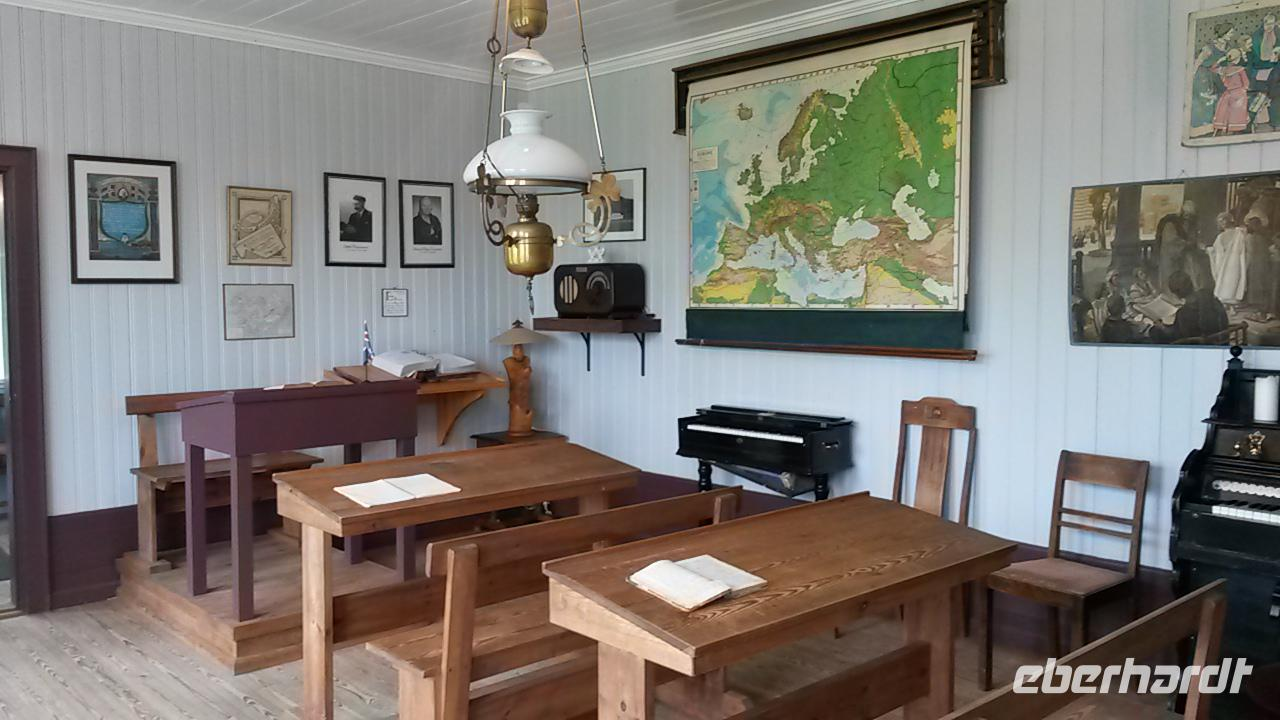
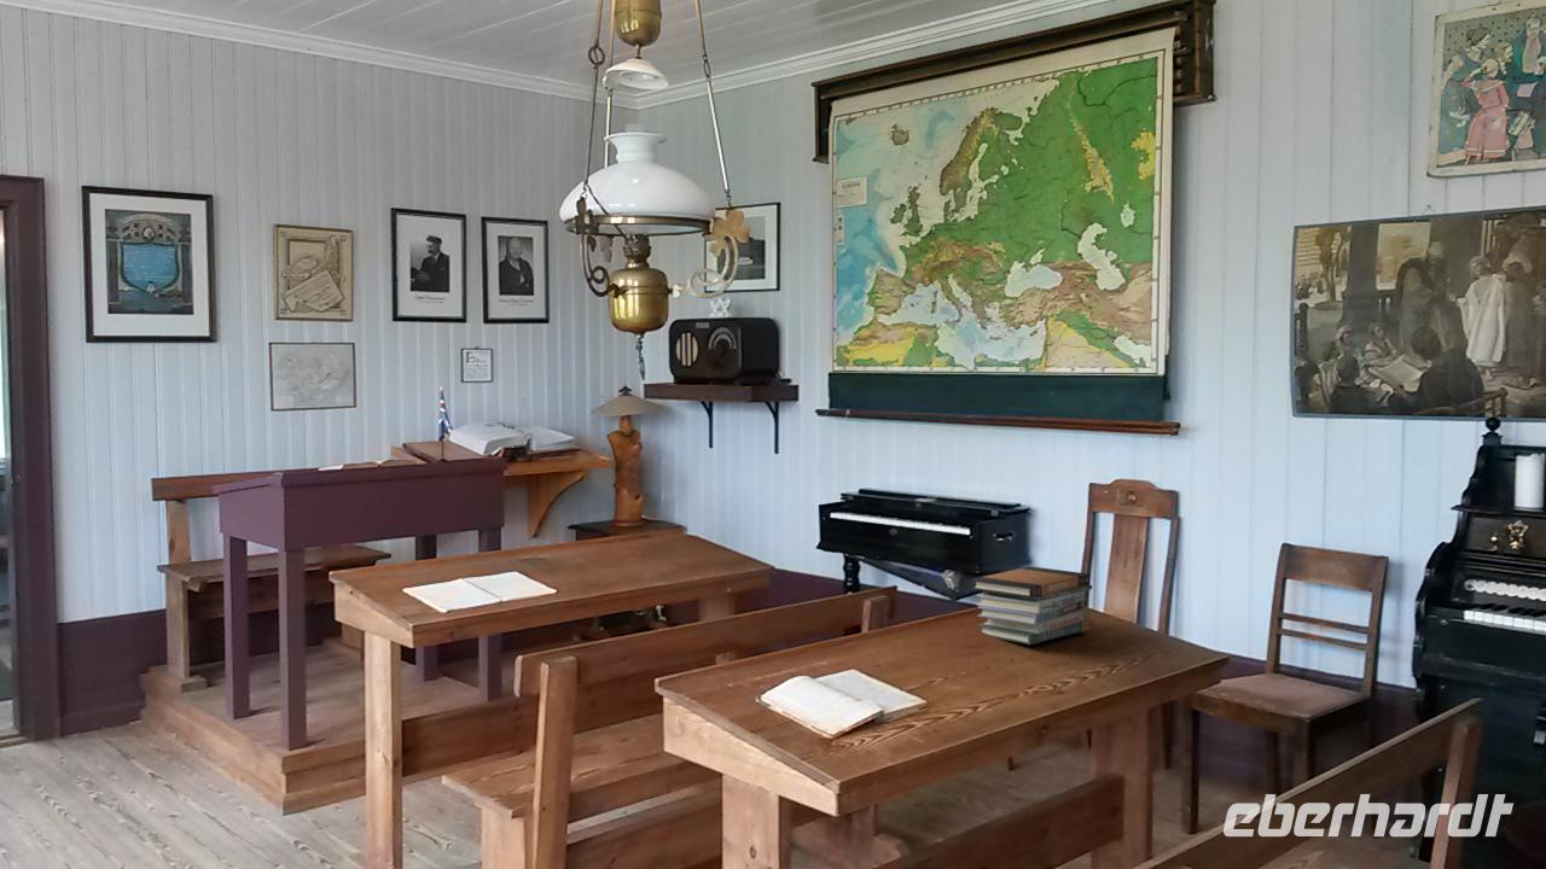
+ book stack [970,565,1093,646]
